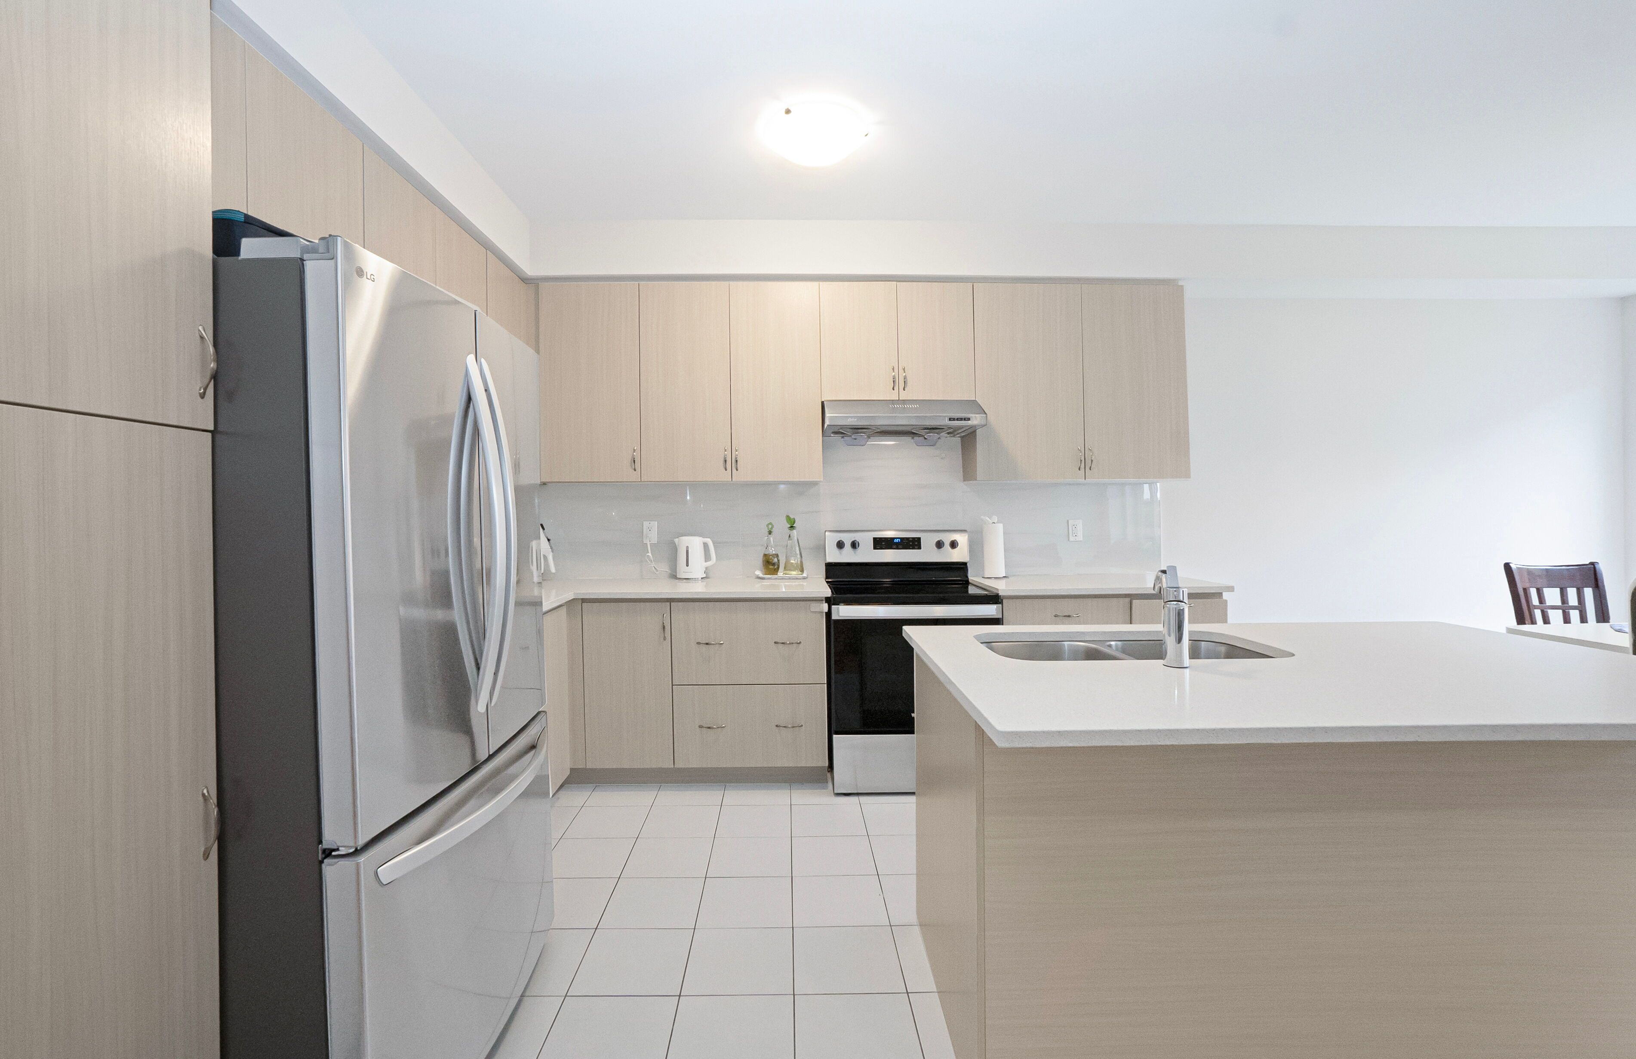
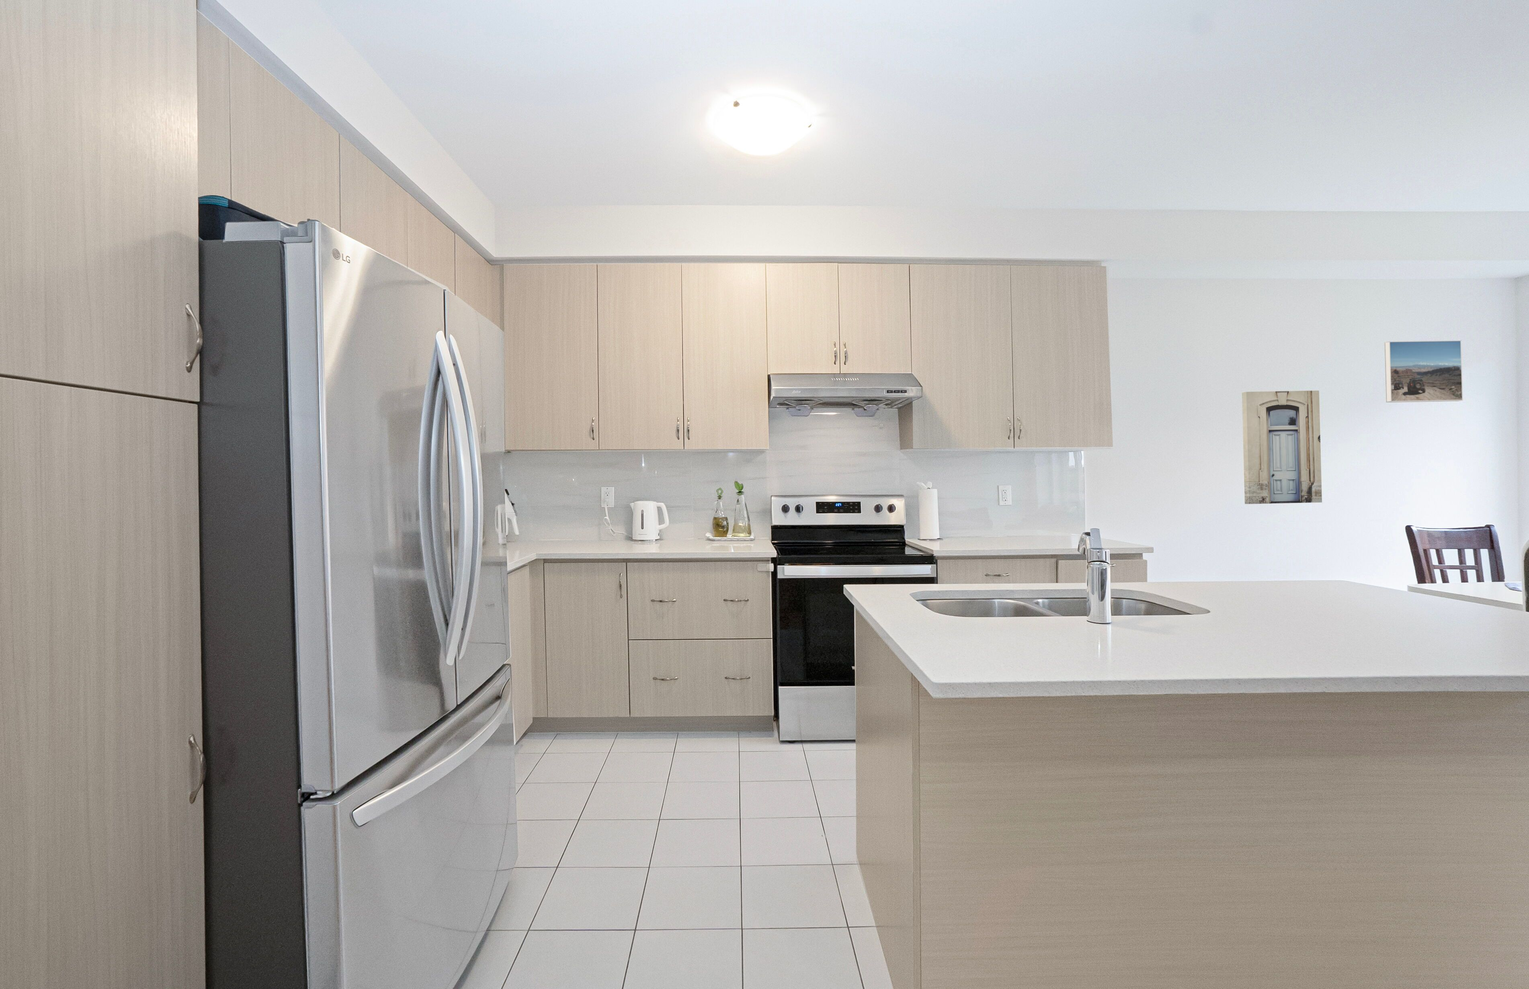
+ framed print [1384,340,1463,403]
+ wall art [1241,390,1323,505]
